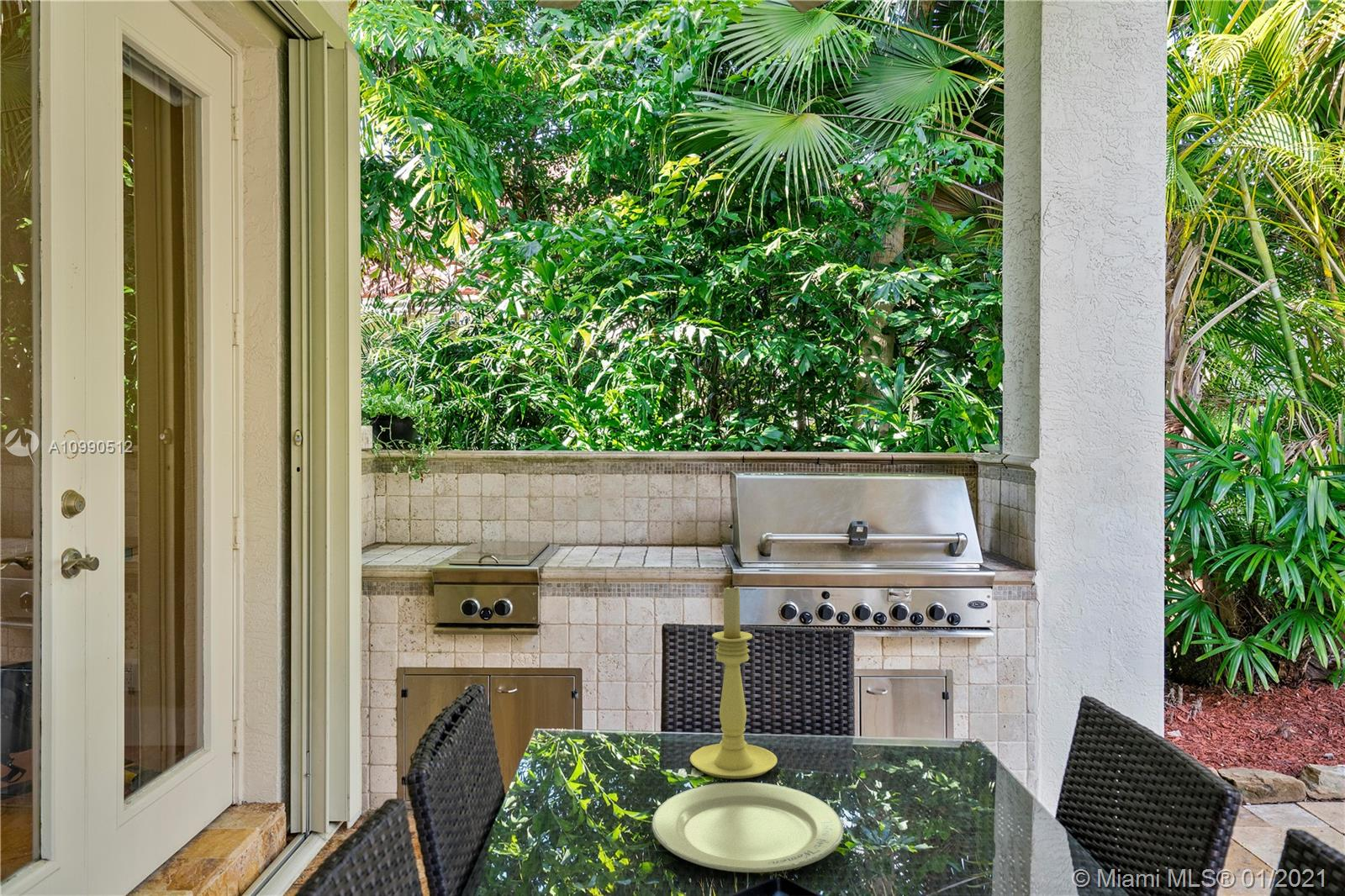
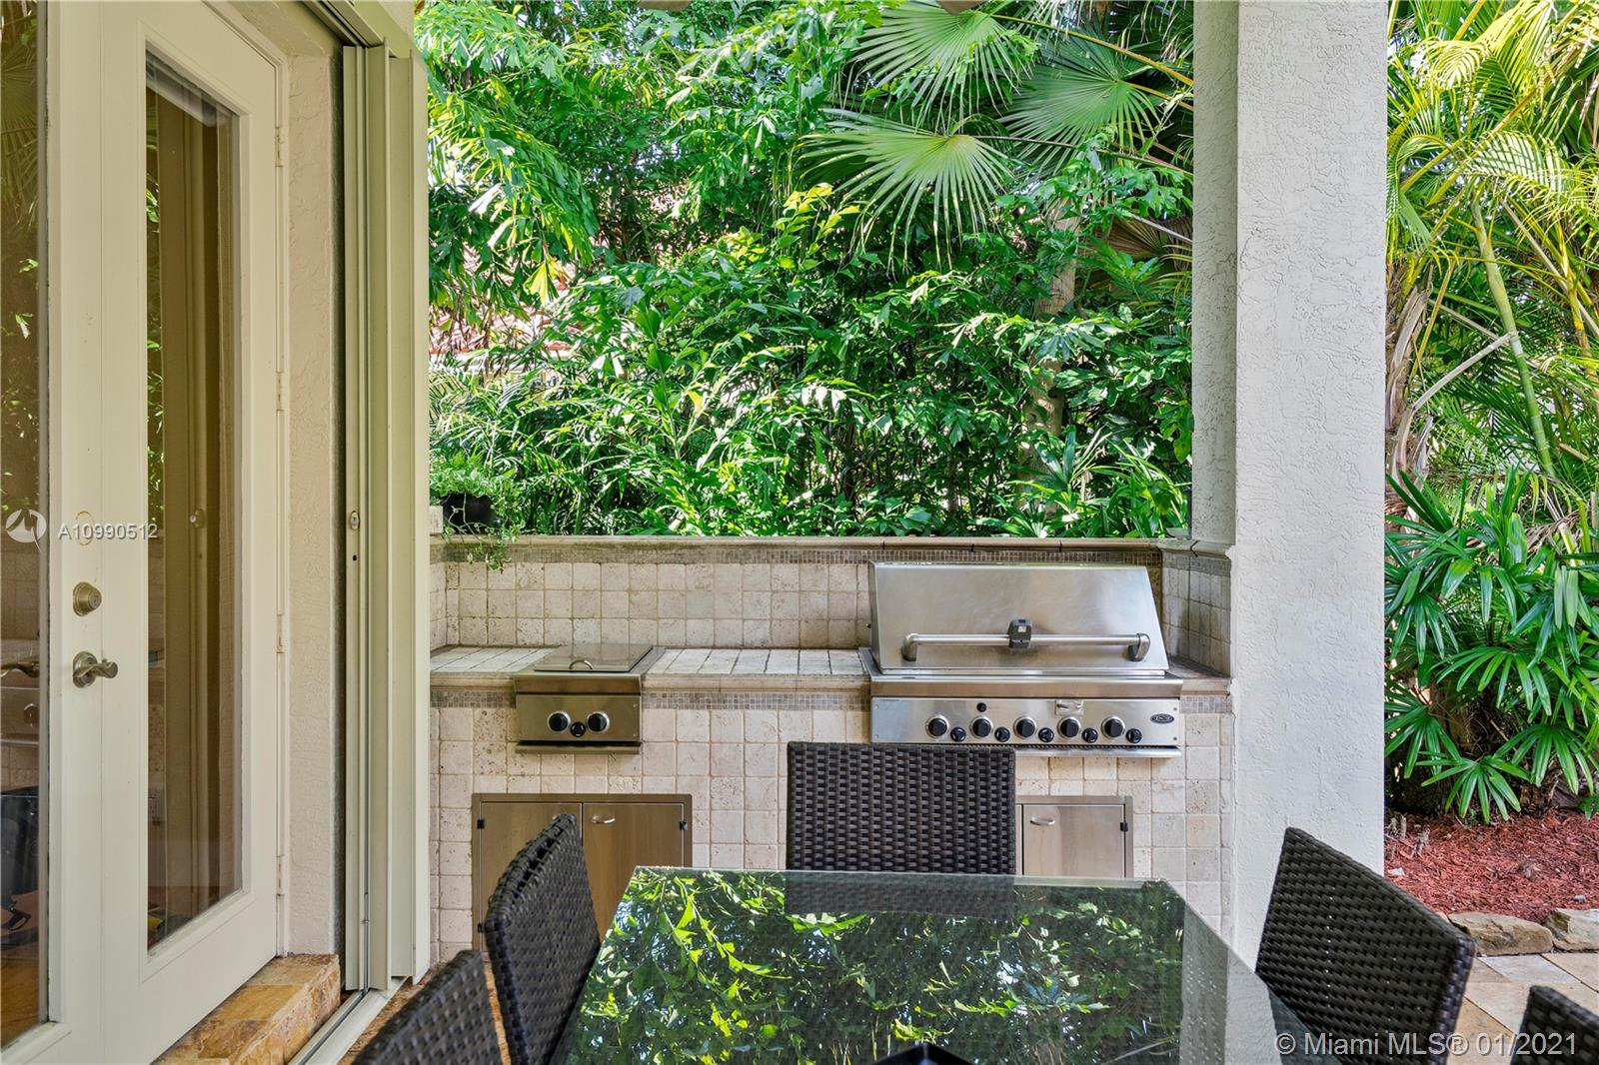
- chinaware [651,781,845,873]
- candle holder [689,583,778,780]
